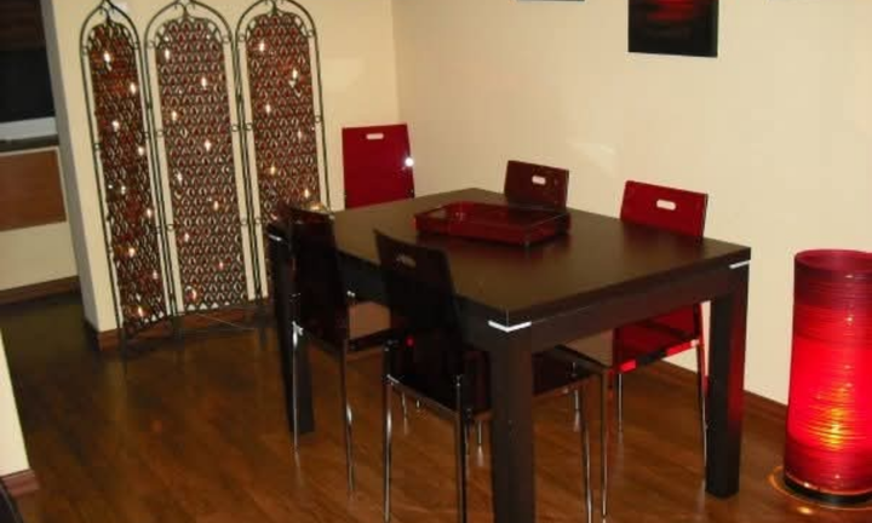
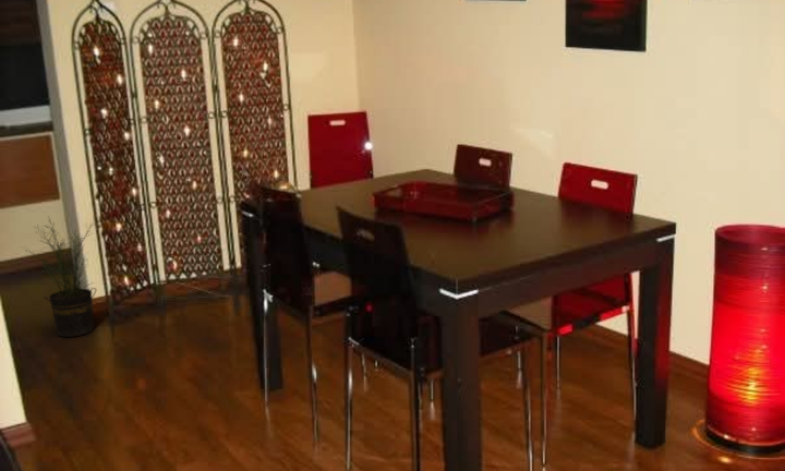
+ potted plant [20,215,101,338]
